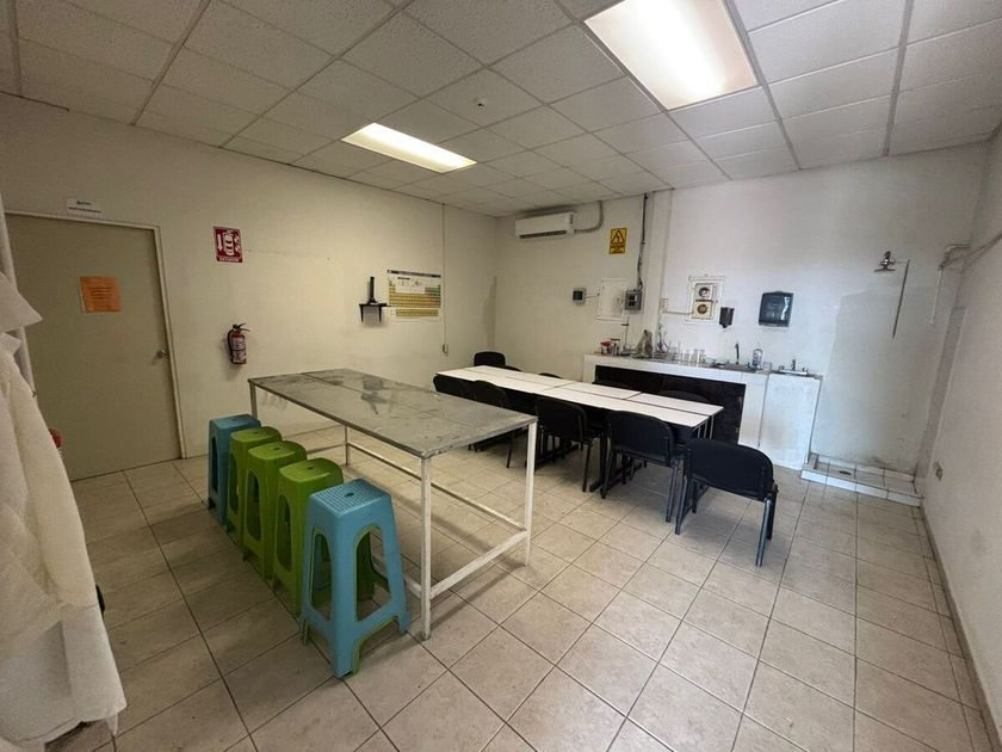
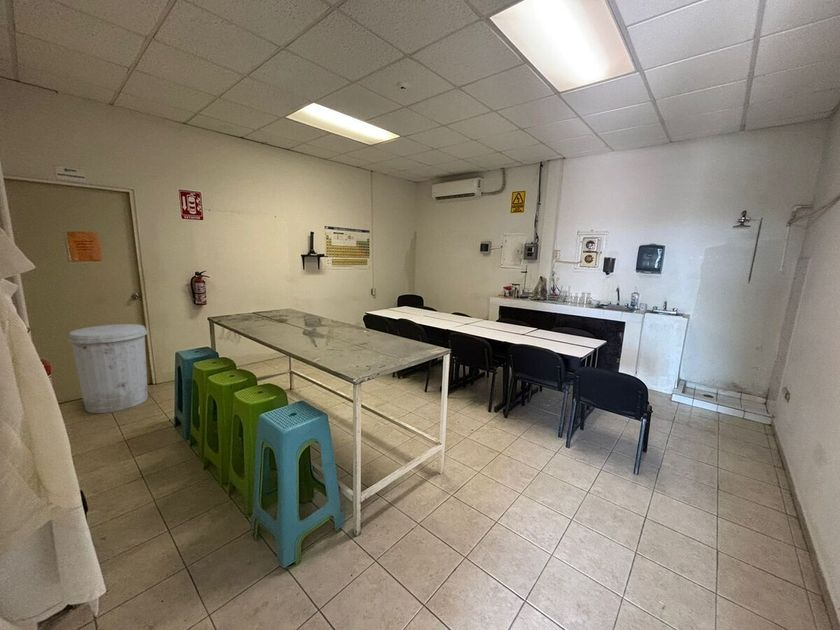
+ trash can [66,323,149,414]
